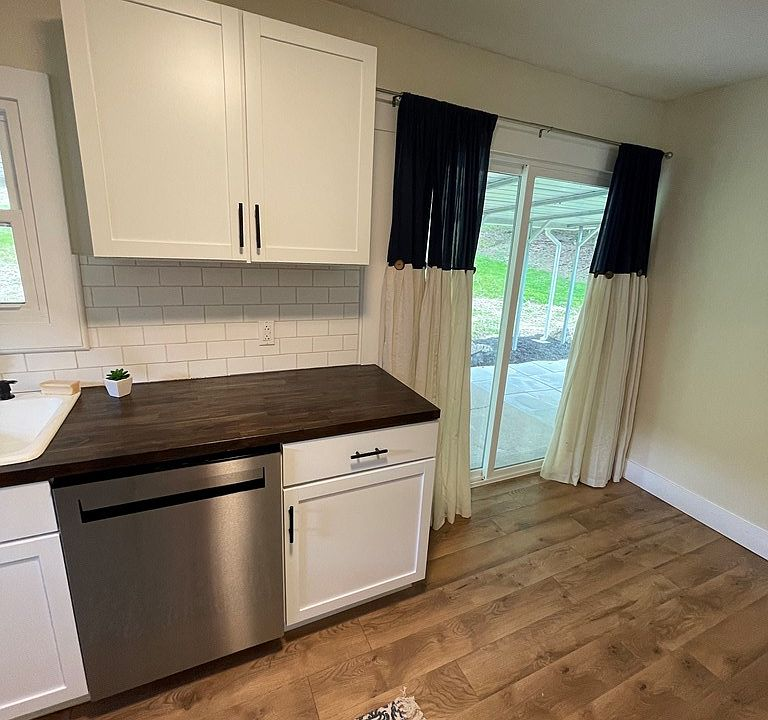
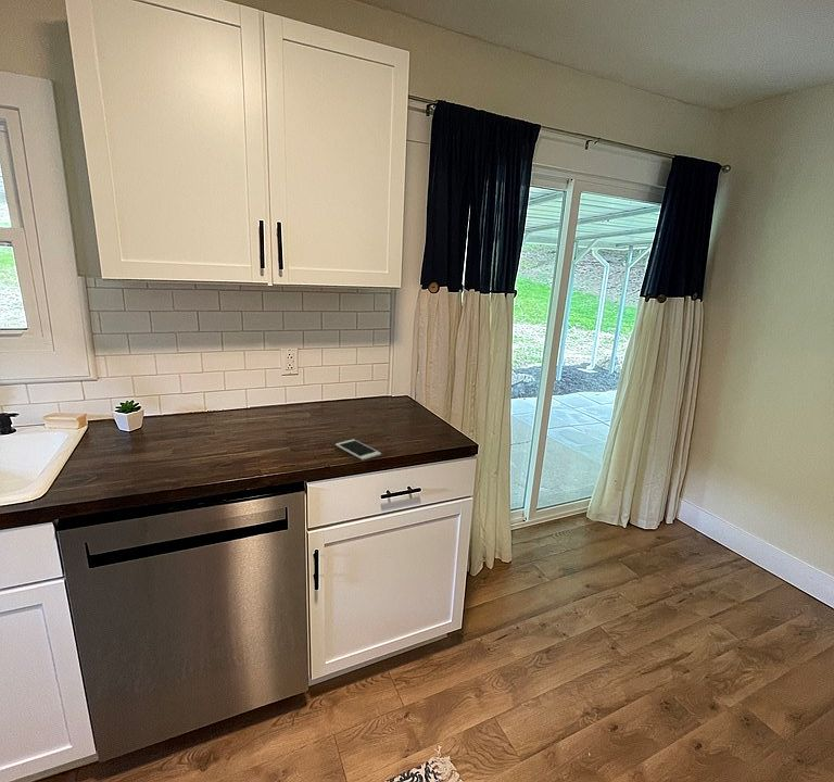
+ cell phone [334,439,382,462]
